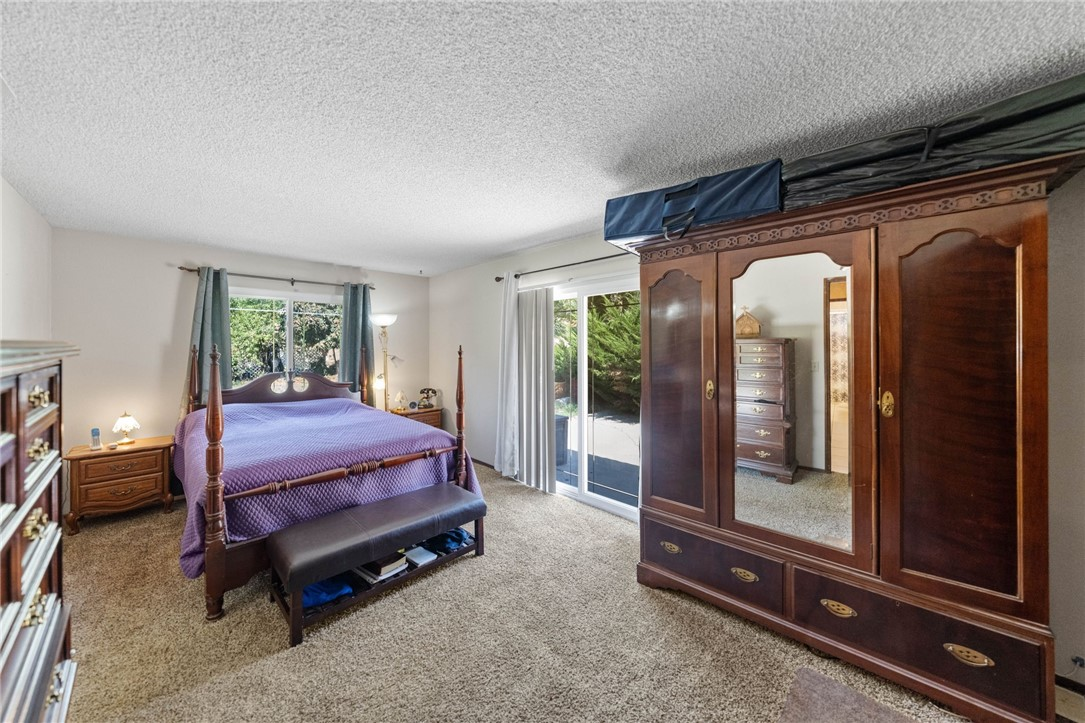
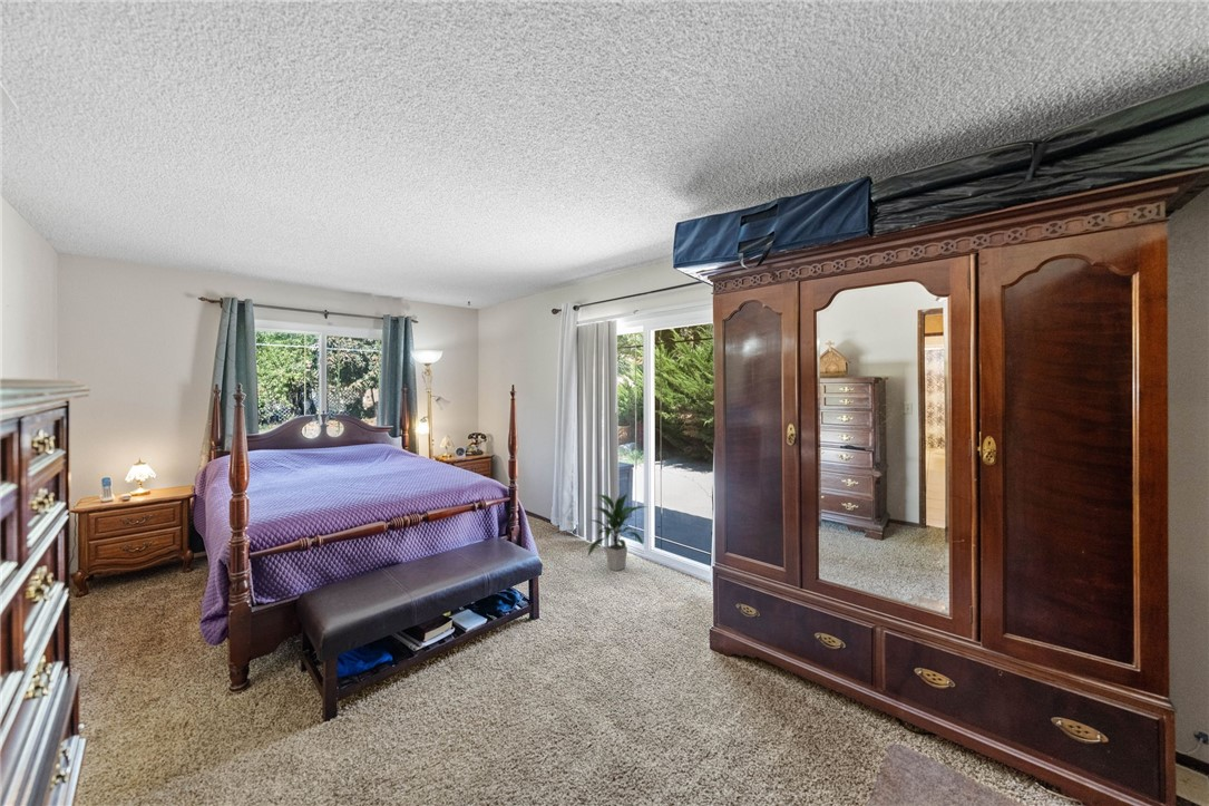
+ indoor plant [586,492,650,572]
